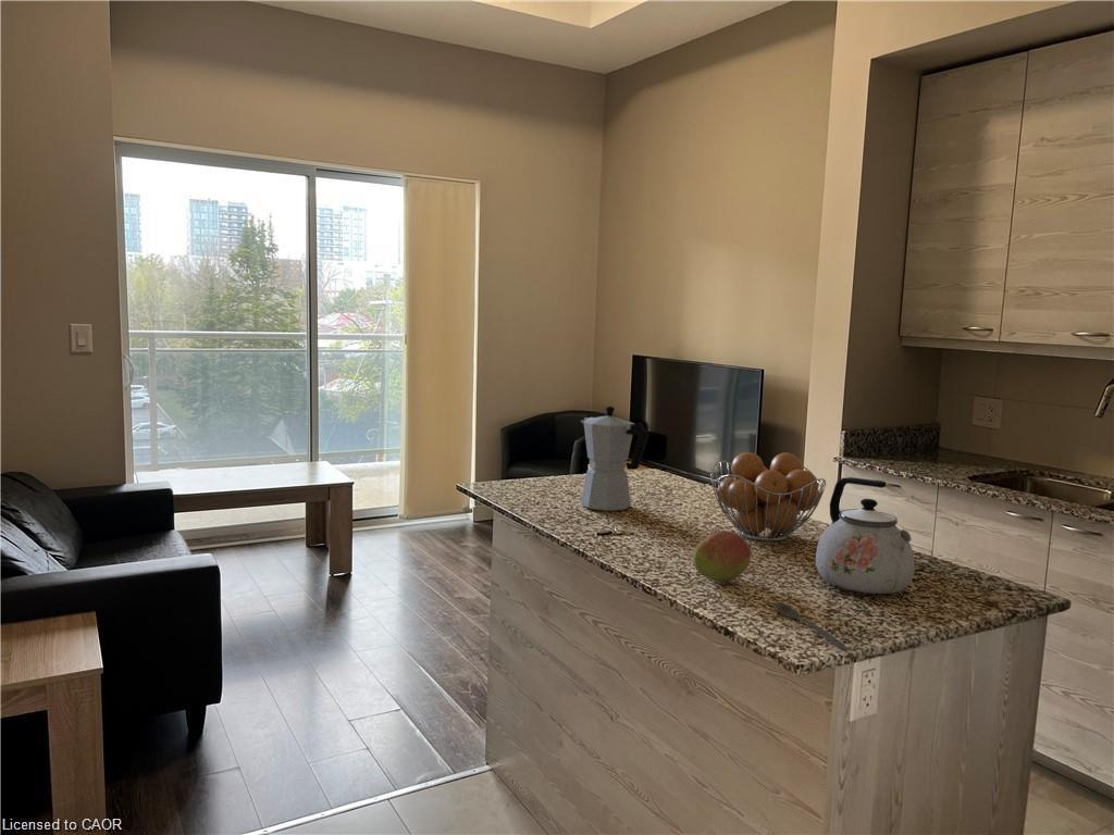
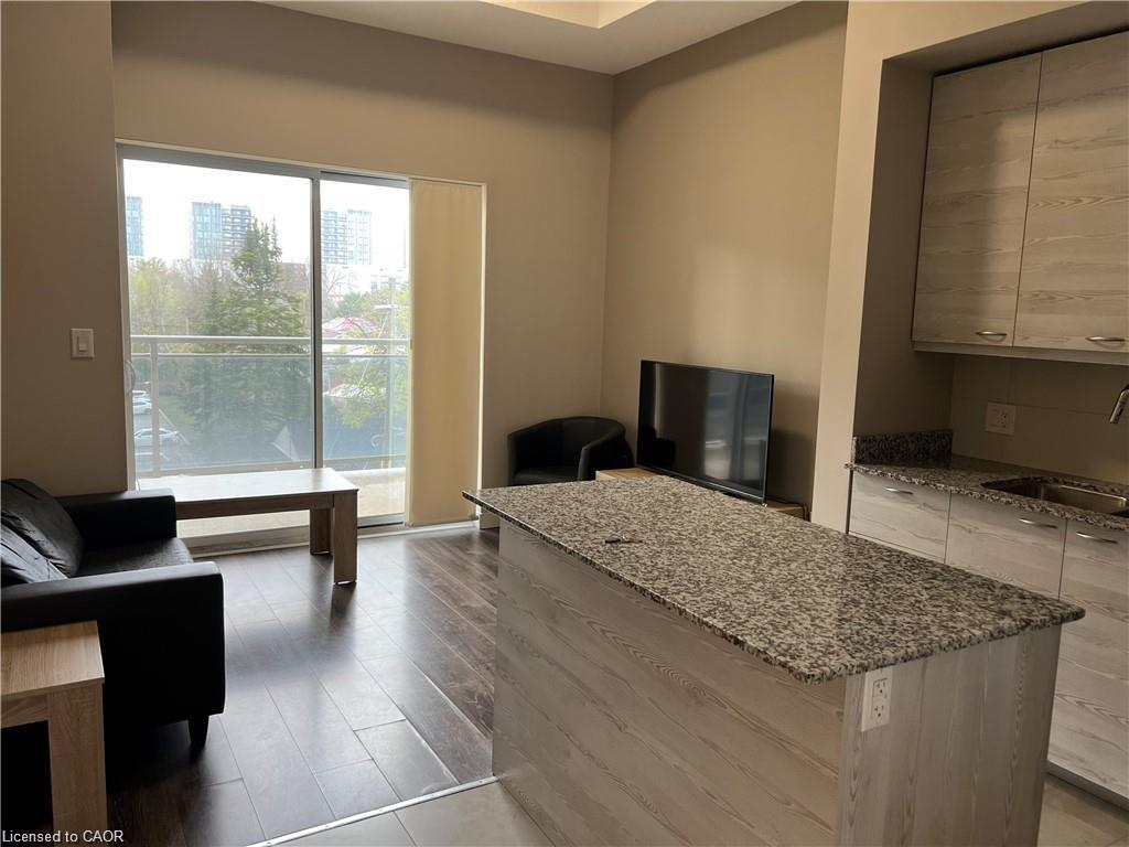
- fruit [692,529,752,583]
- spoon [776,601,850,651]
- moka pot [579,404,649,512]
- fruit basket [709,451,827,543]
- kettle [815,476,916,595]
